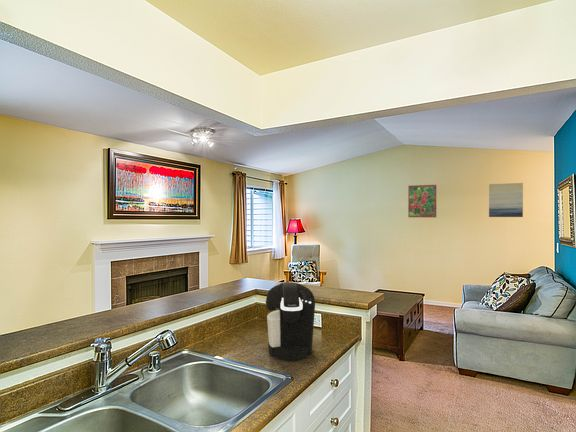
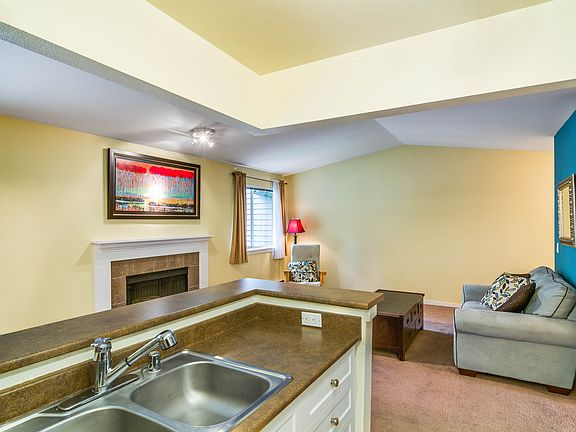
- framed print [407,183,438,219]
- wall art [488,182,524,218]
- coffee maker [265,281,316,363]
